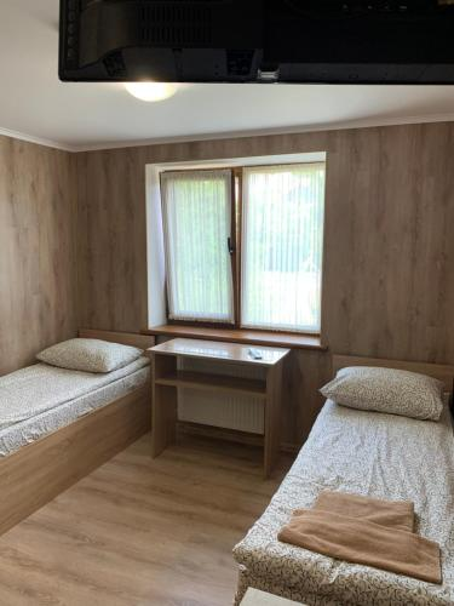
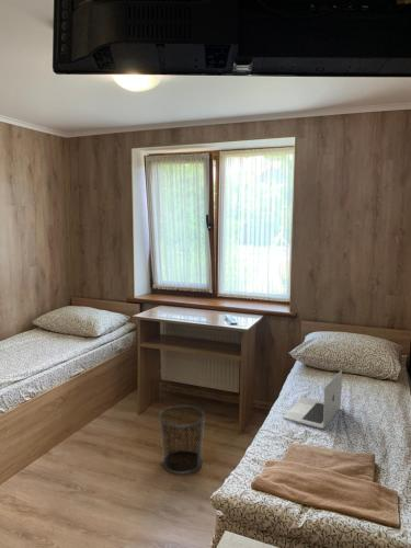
+ waste bin [158,404,206,475]
+ laptop [282,369,343,430]
